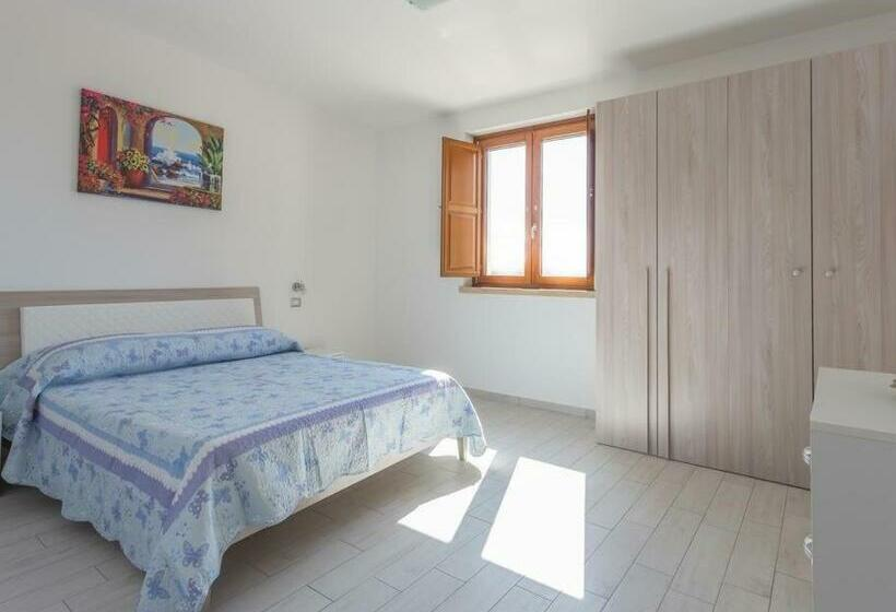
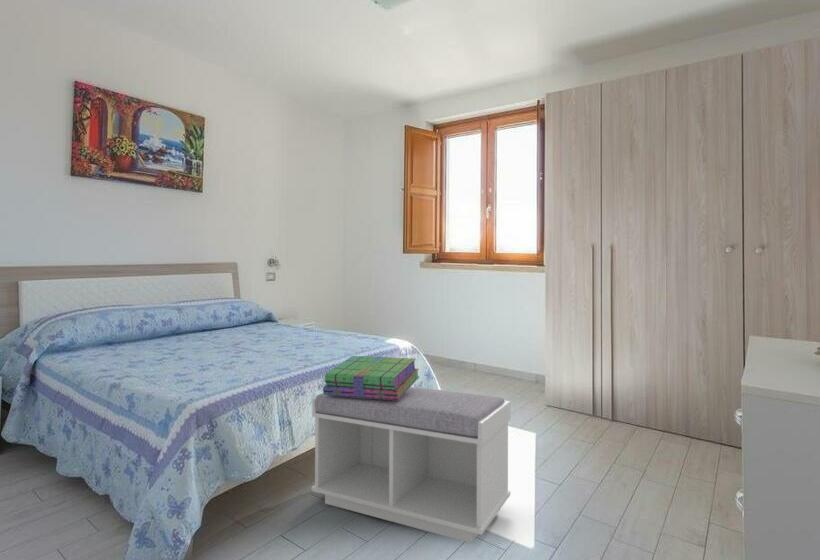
+ stack of books [322,355,421,400]
+ bench [310,386,512,544]
